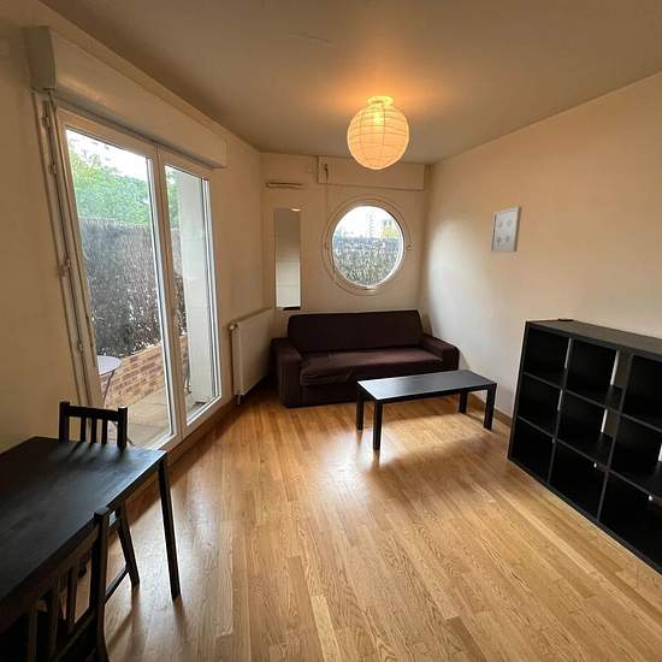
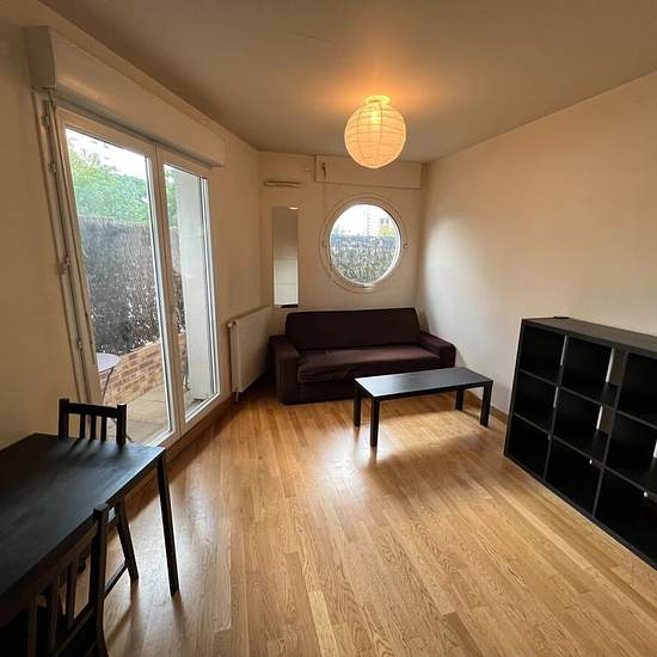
- wall art [489,206,522,254]
